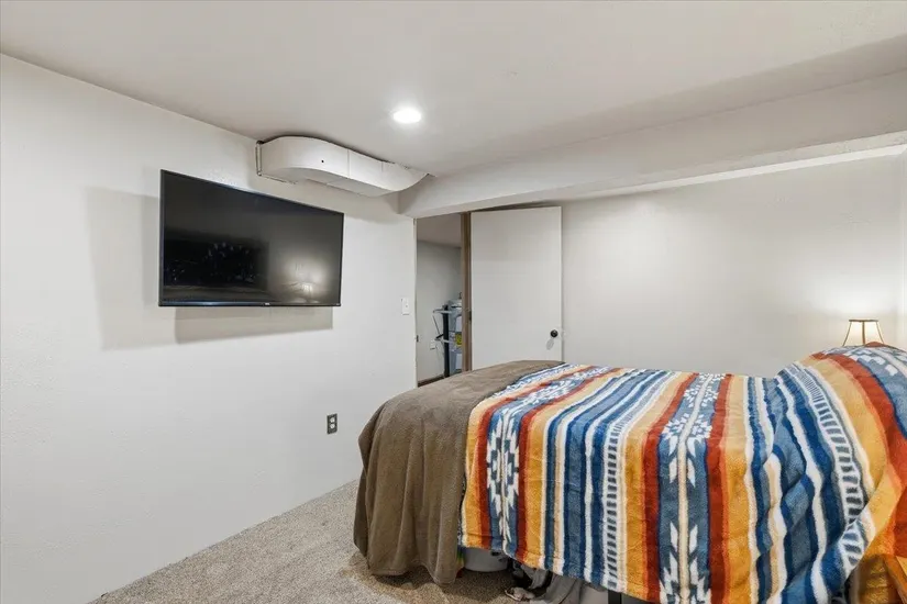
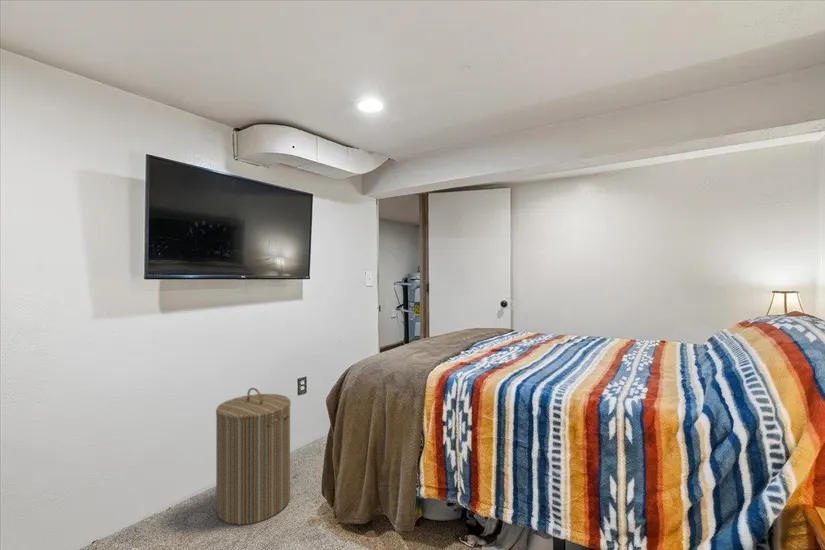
+ laundry hamper [215,387,292,526]
